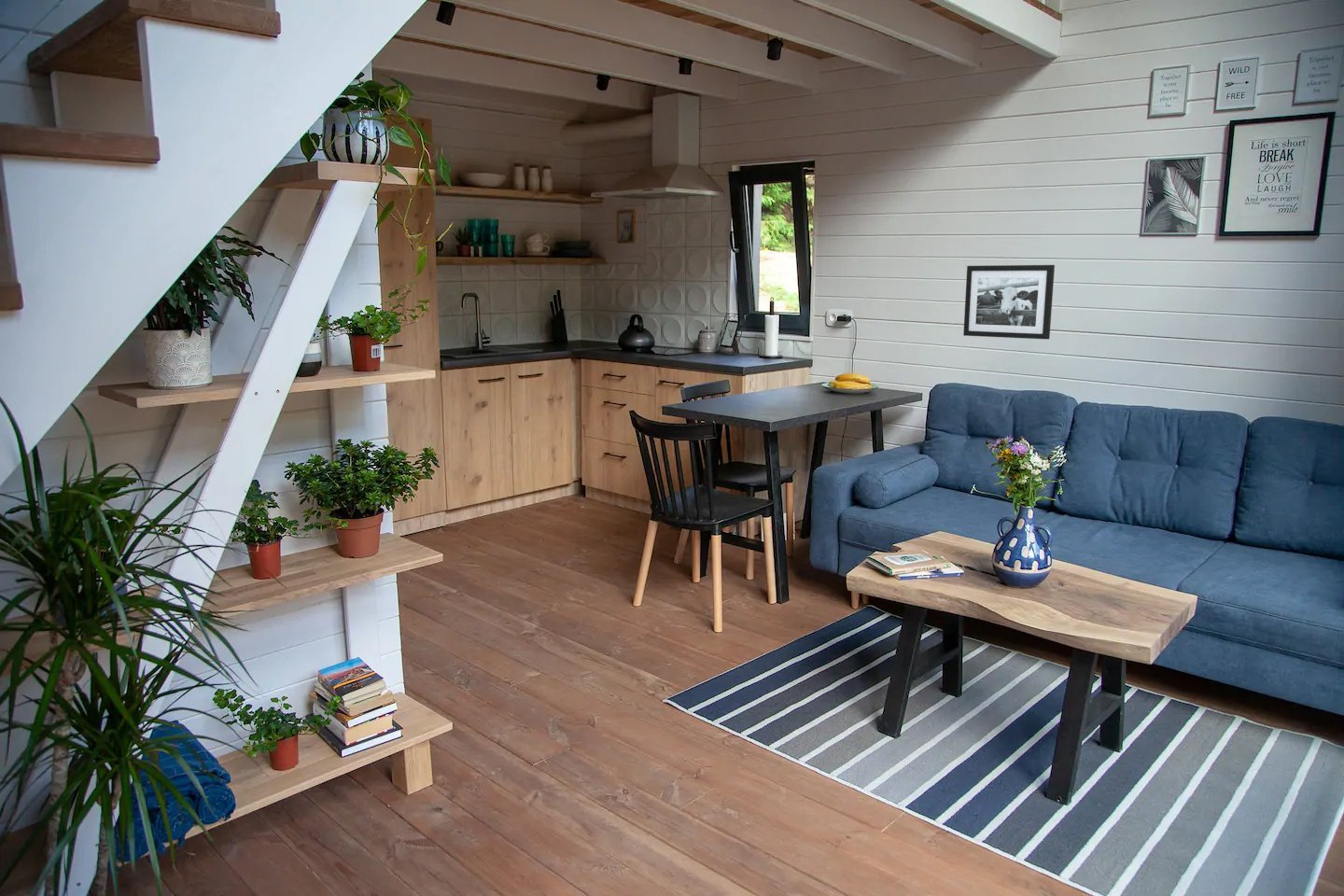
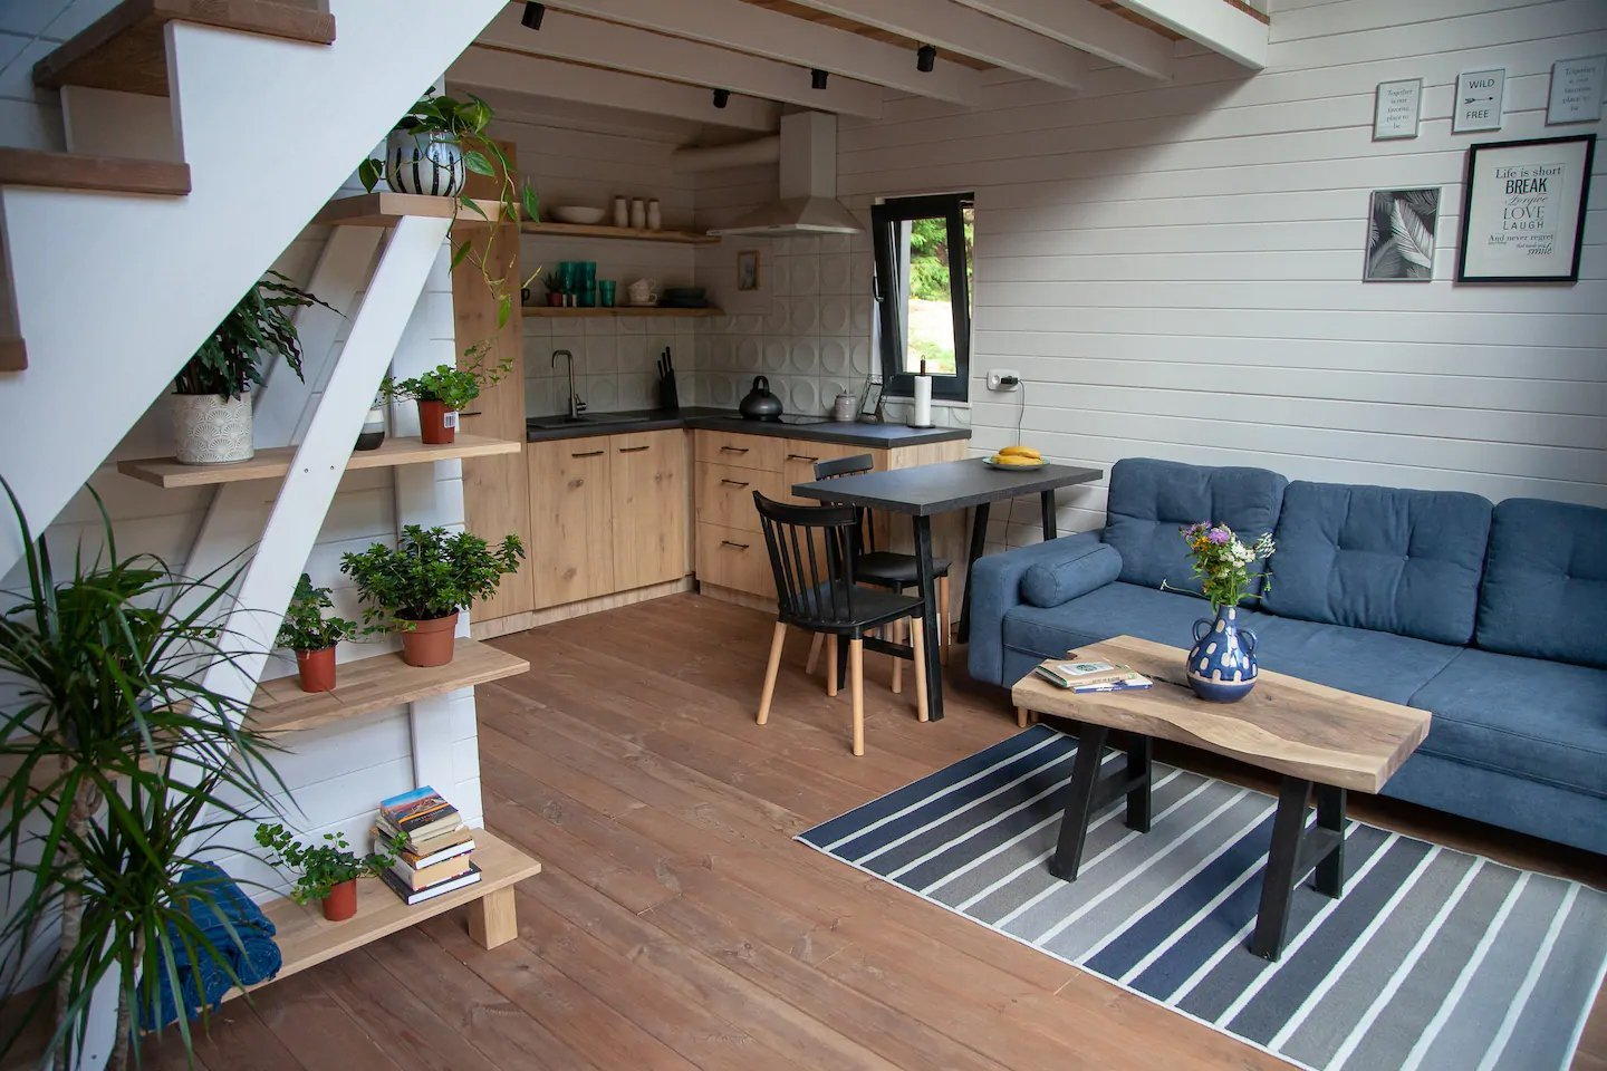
- picture frame [962,264,1056,340]
